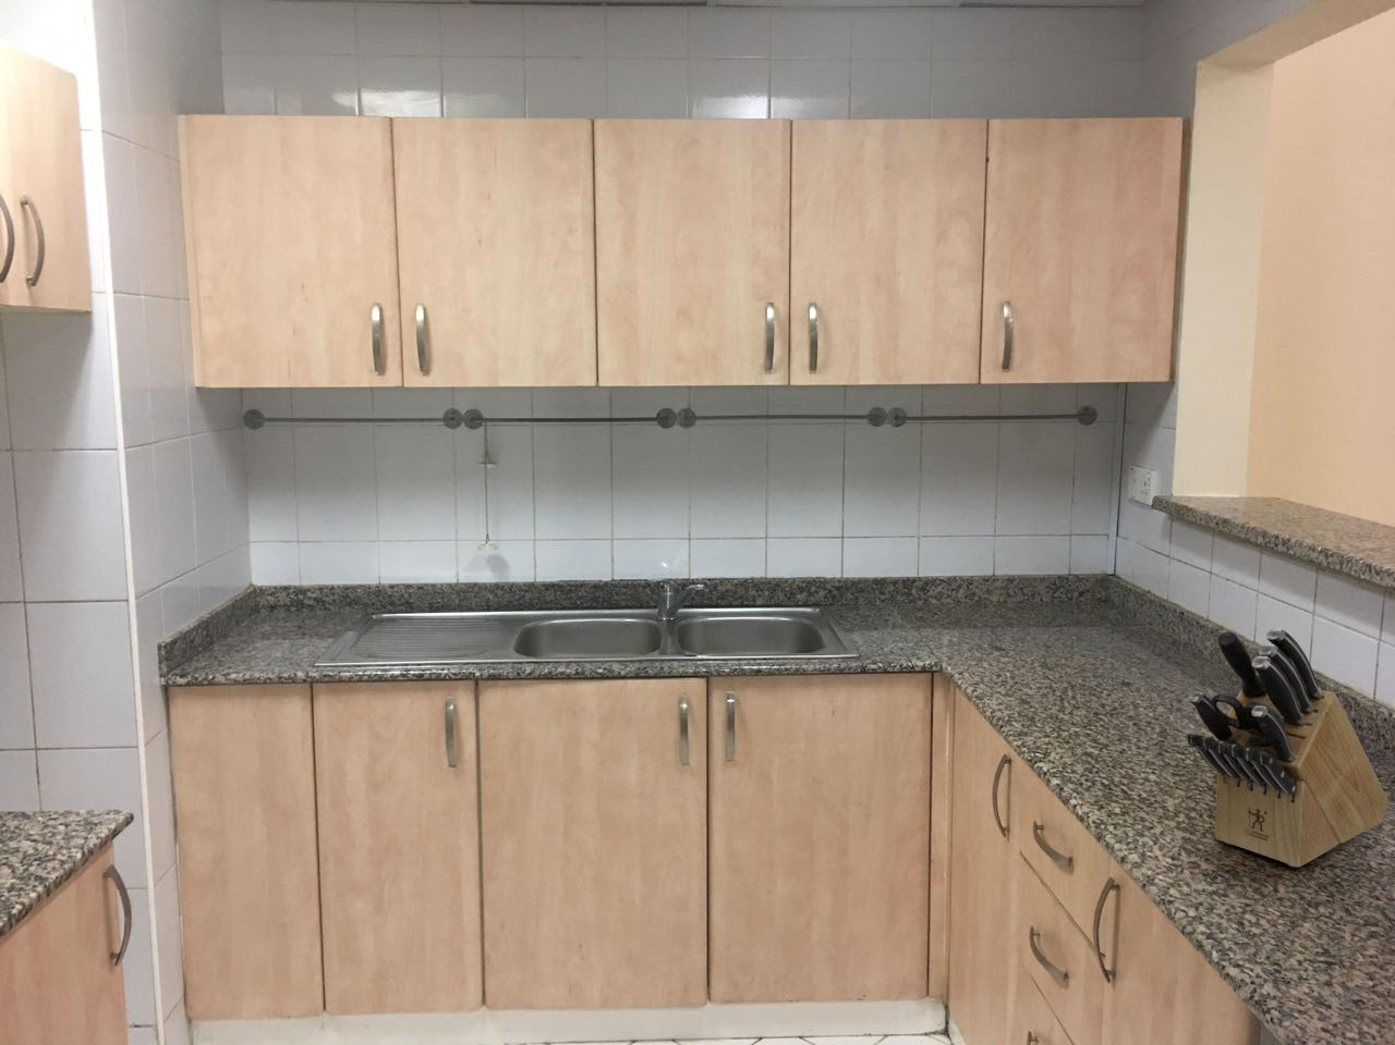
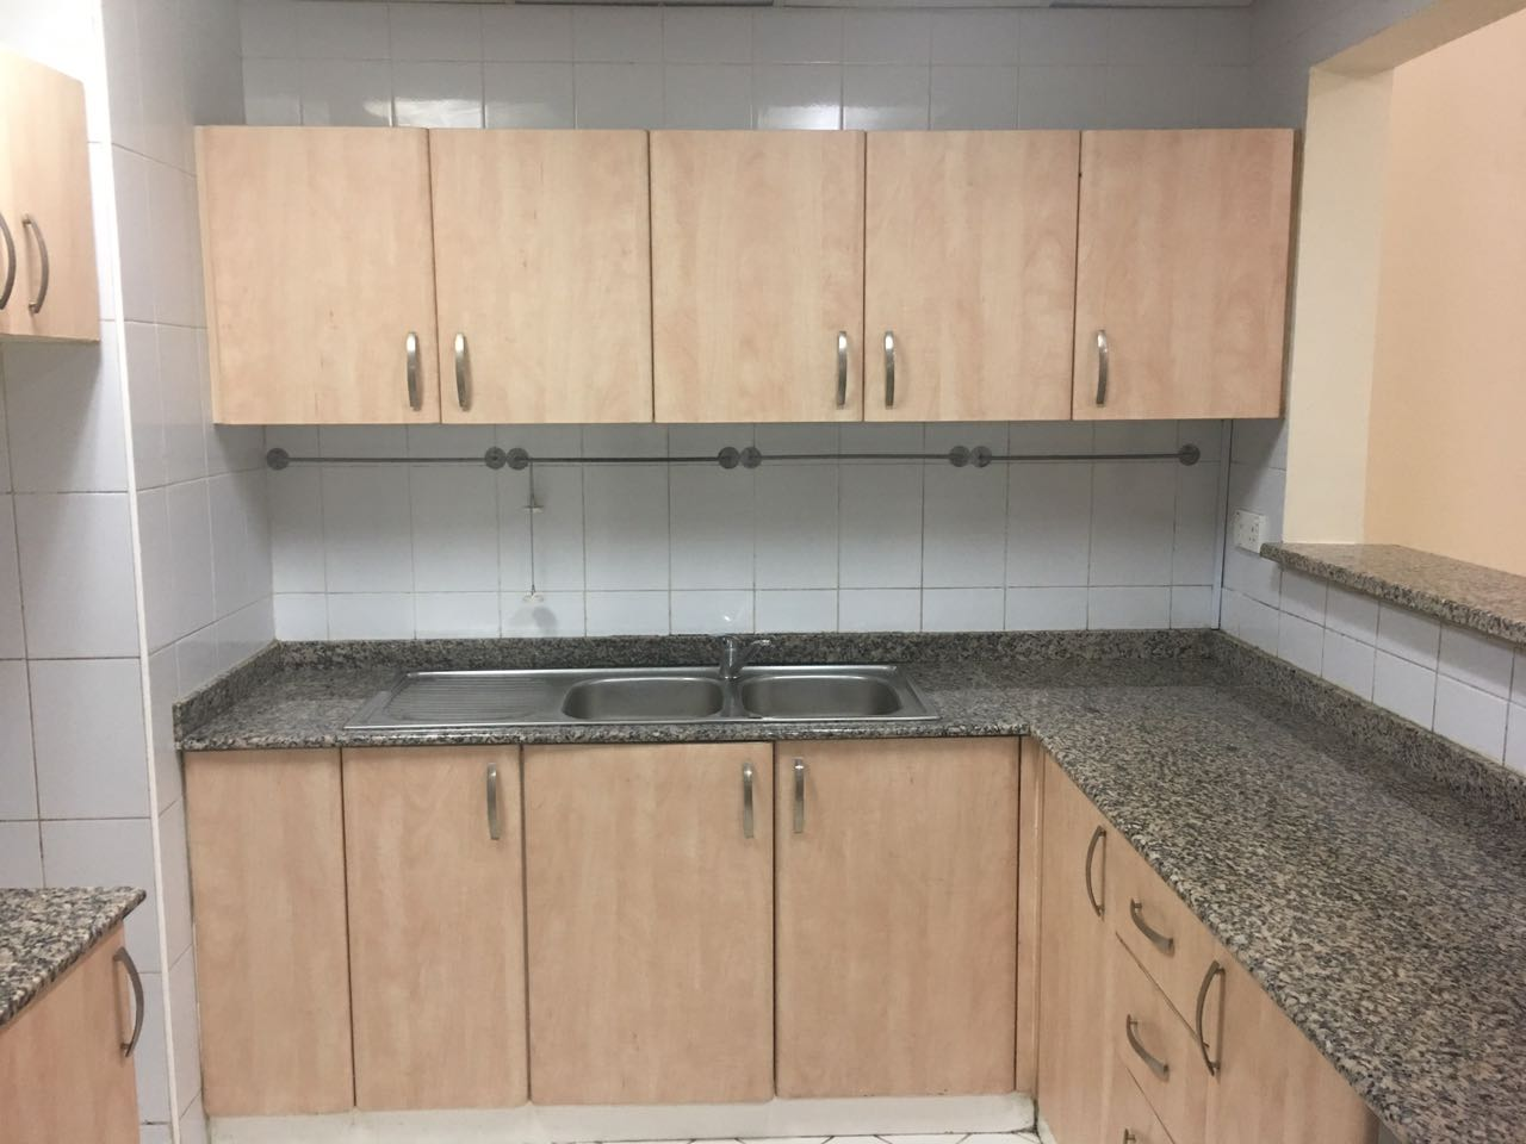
- knife block [1186,627,1391,867]
